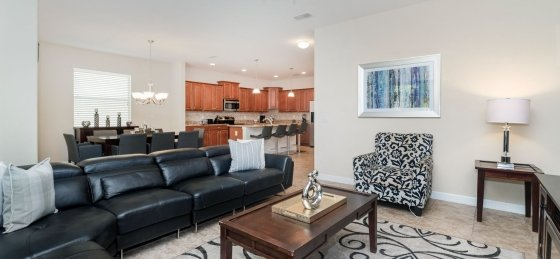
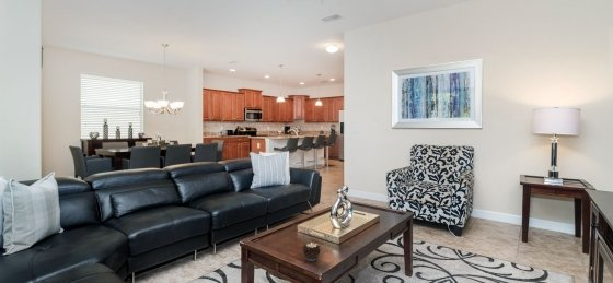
+ candle [302,241,322,262]
